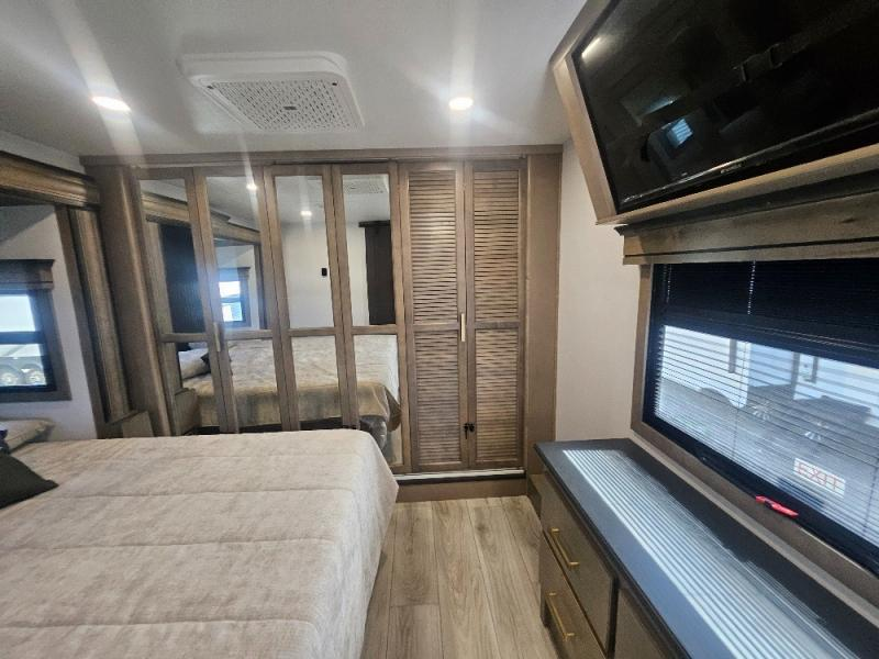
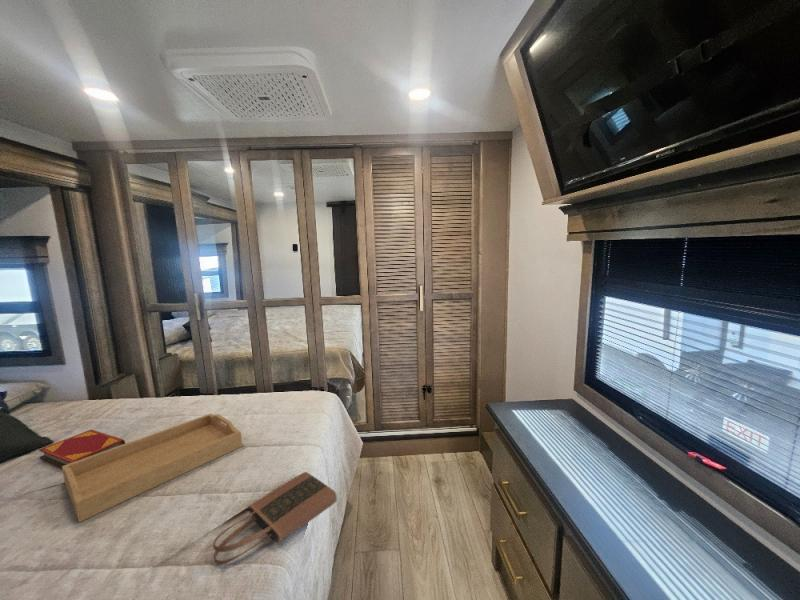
+ tote bag [212,471,338,565]
+ serving tray [61,412,243,523]
+ hardback book [38,428,126,468]
